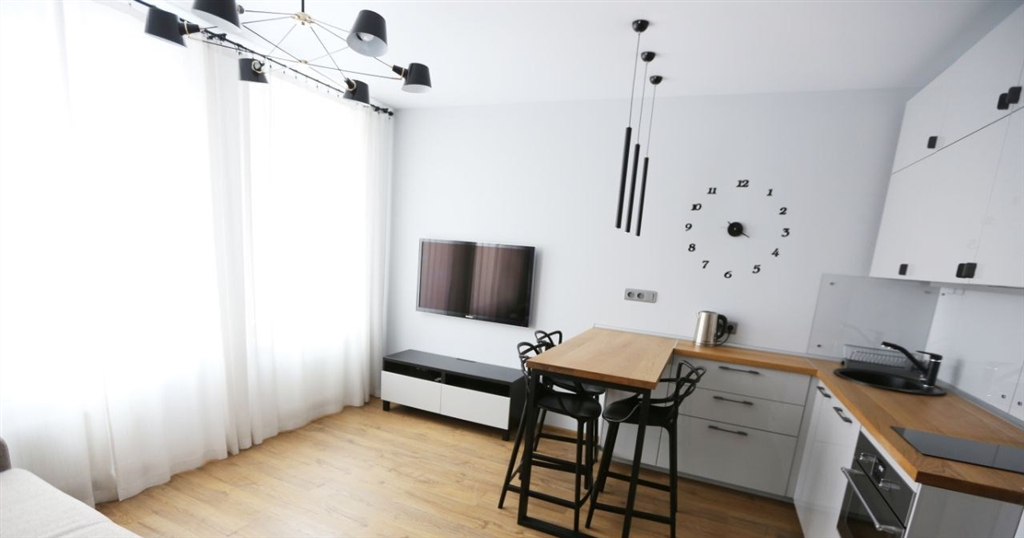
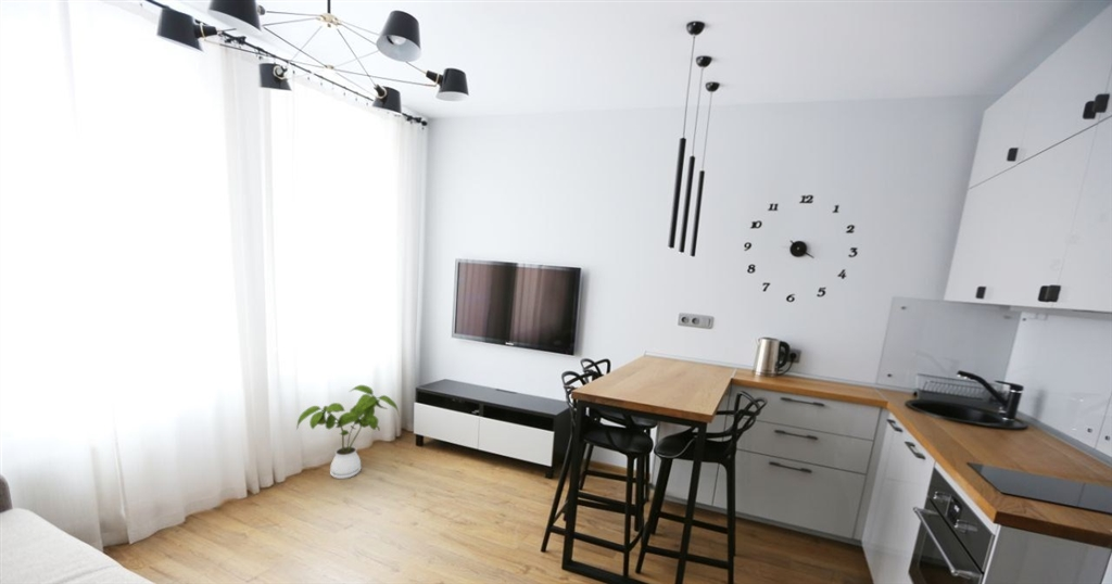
+ house plant [295,384,401,480]
